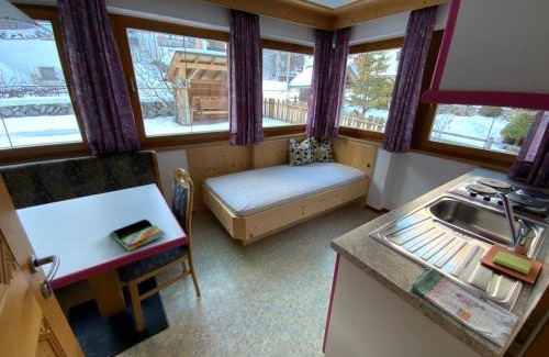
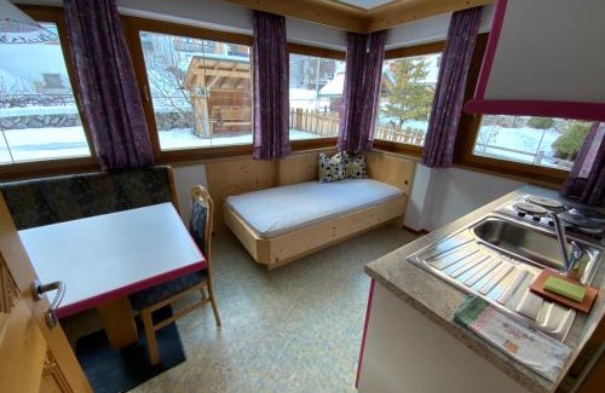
- book [108,219,167,252]
